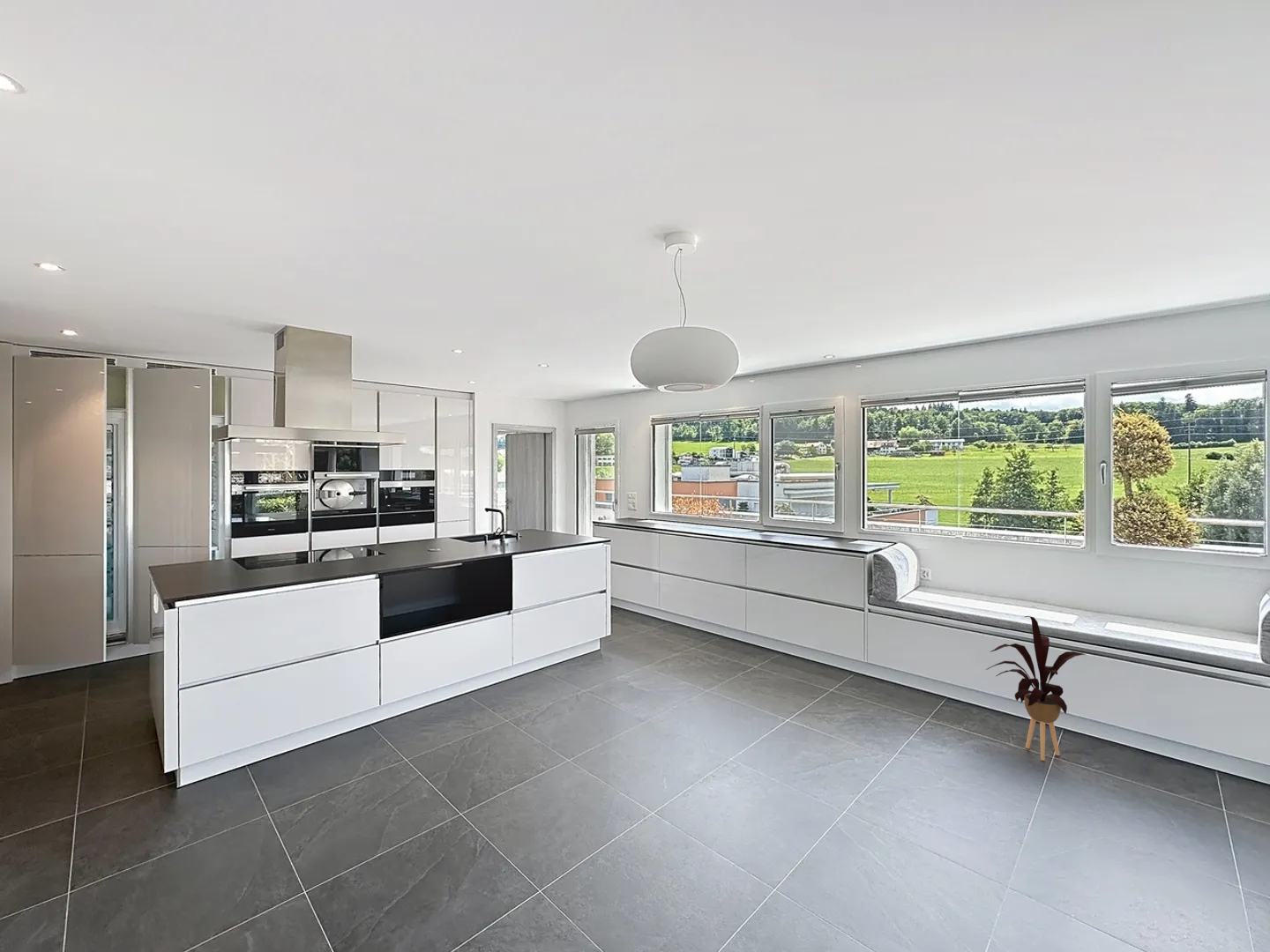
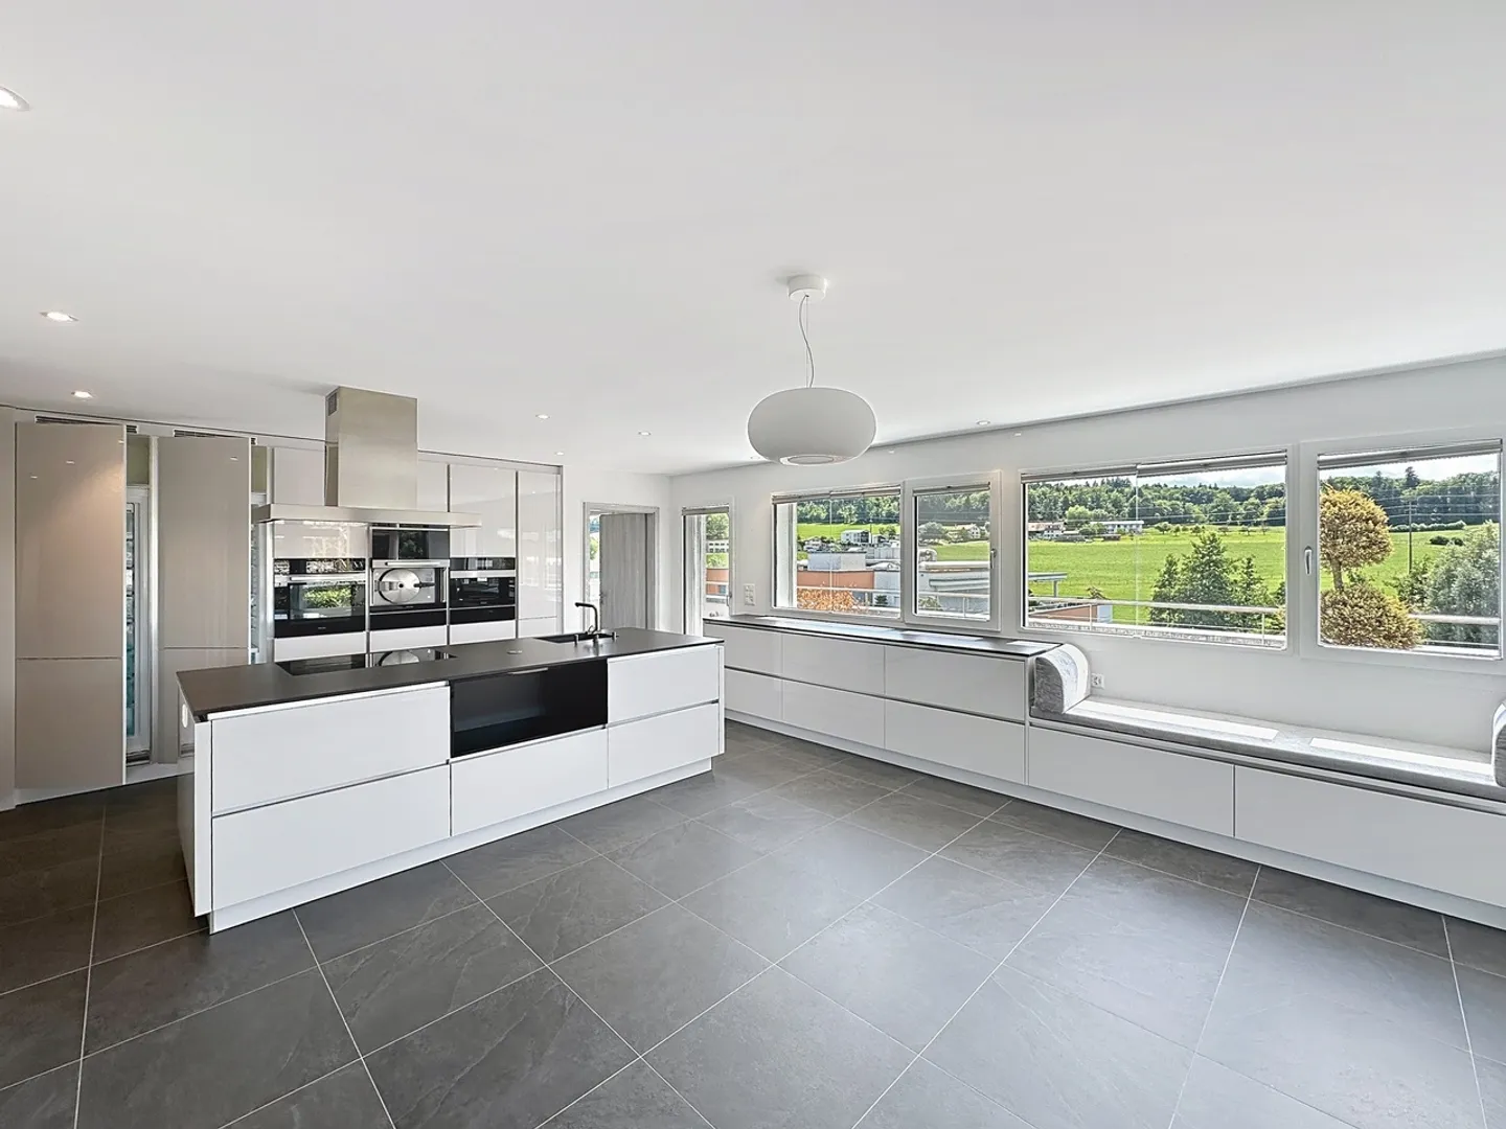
- house plant [985,615,1087,762]
